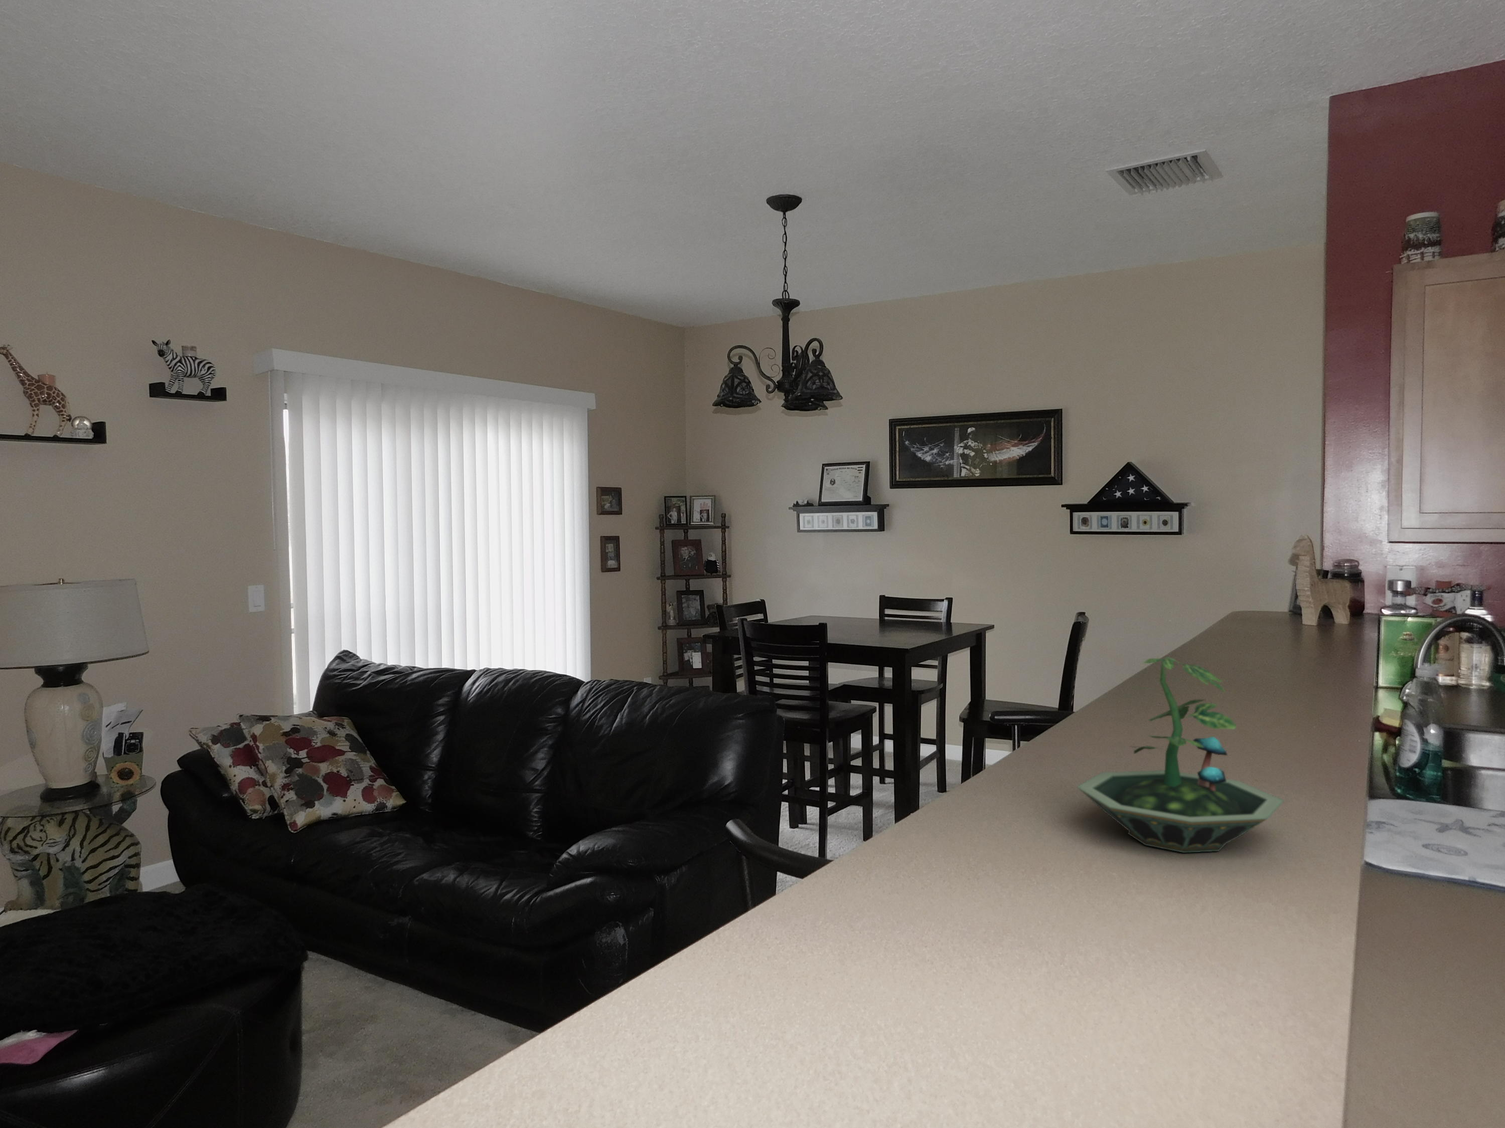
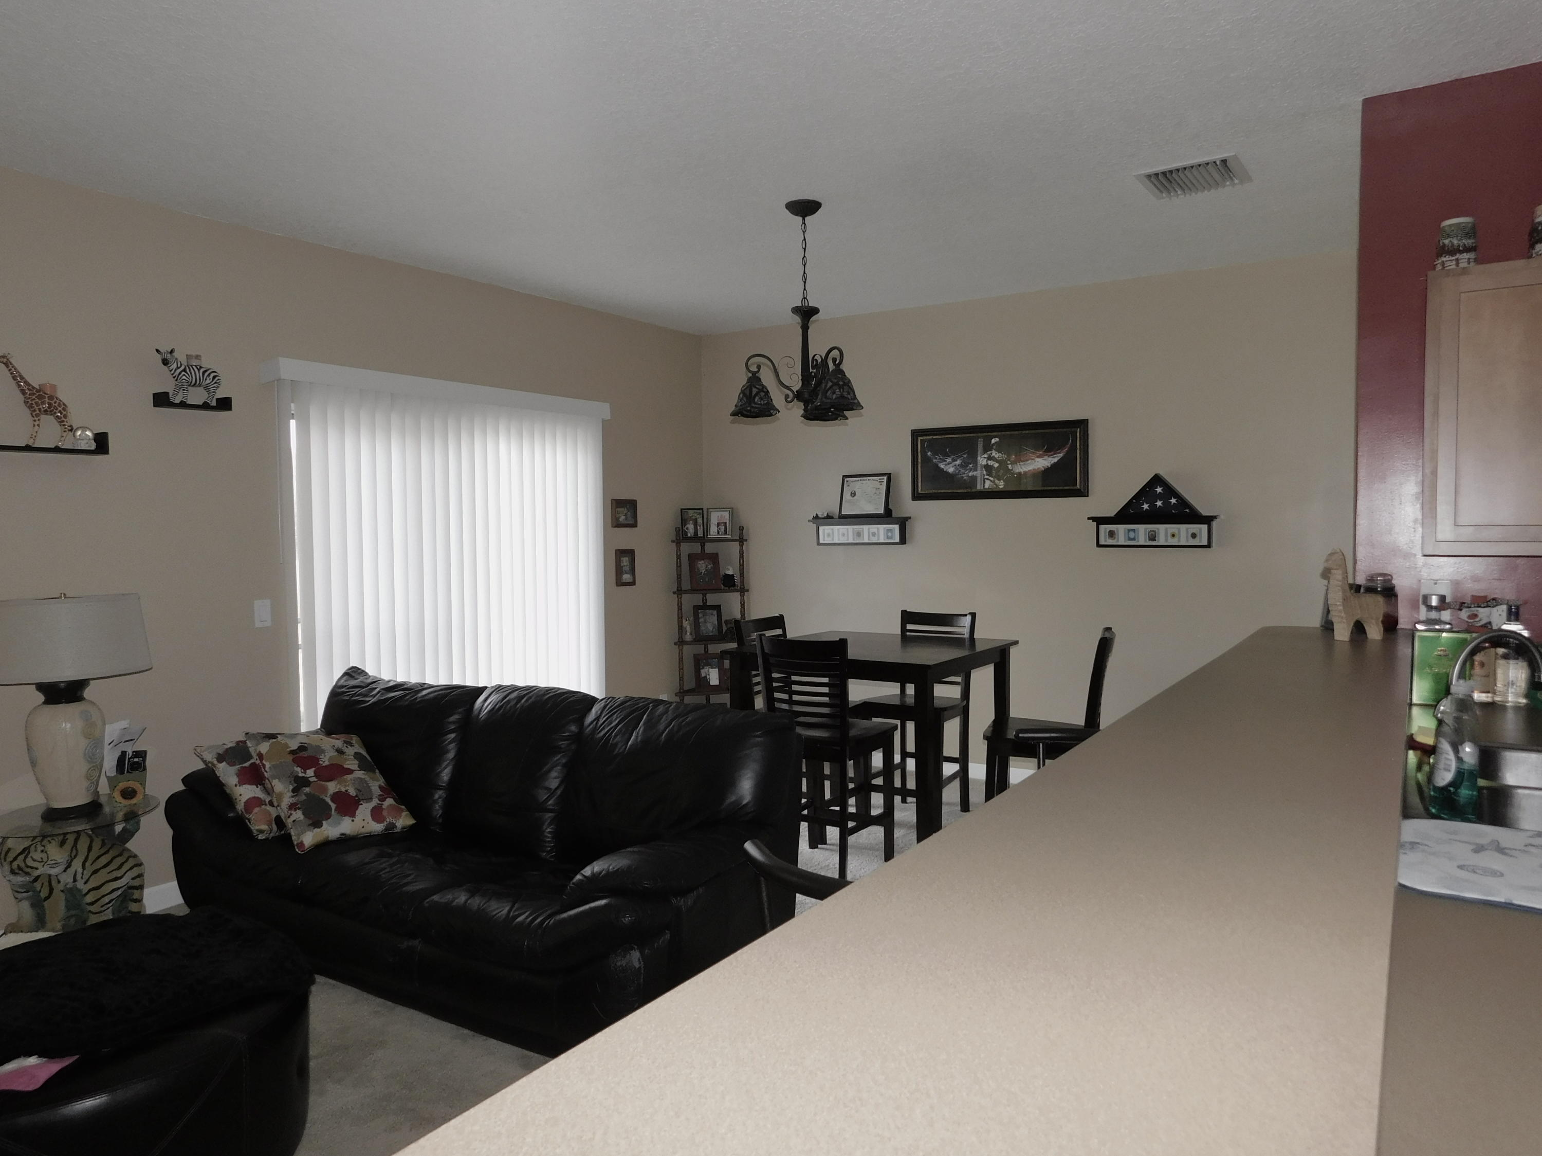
- terrarium [1076,656,1285,853]
